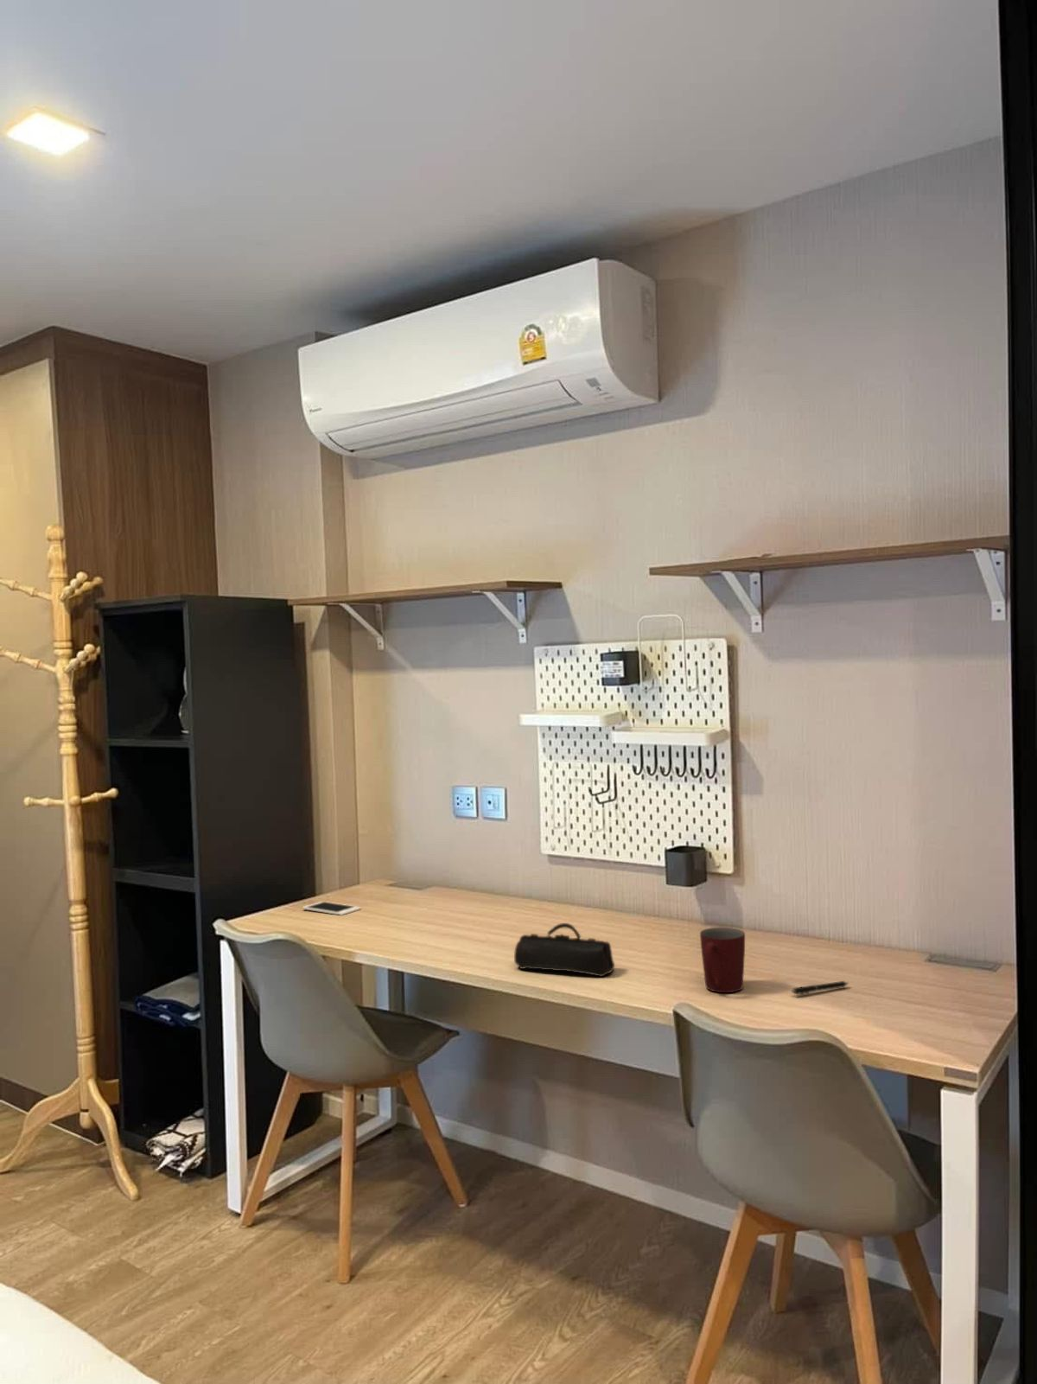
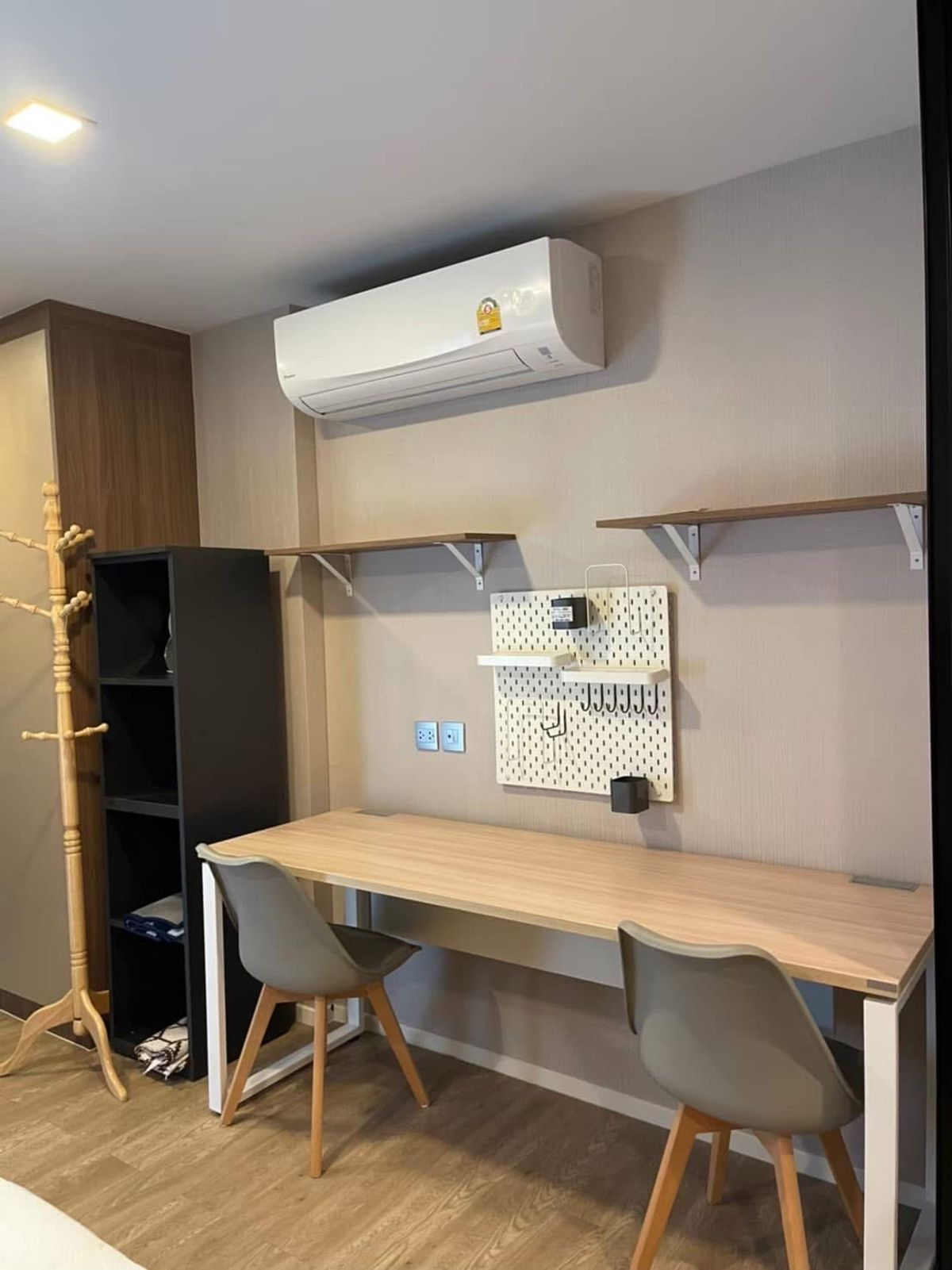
- pen [791,981,851,997]
- pencil case [513,922,615,978]
- cell phone [302,901,362,916]
- mug [699,926,746,993]
